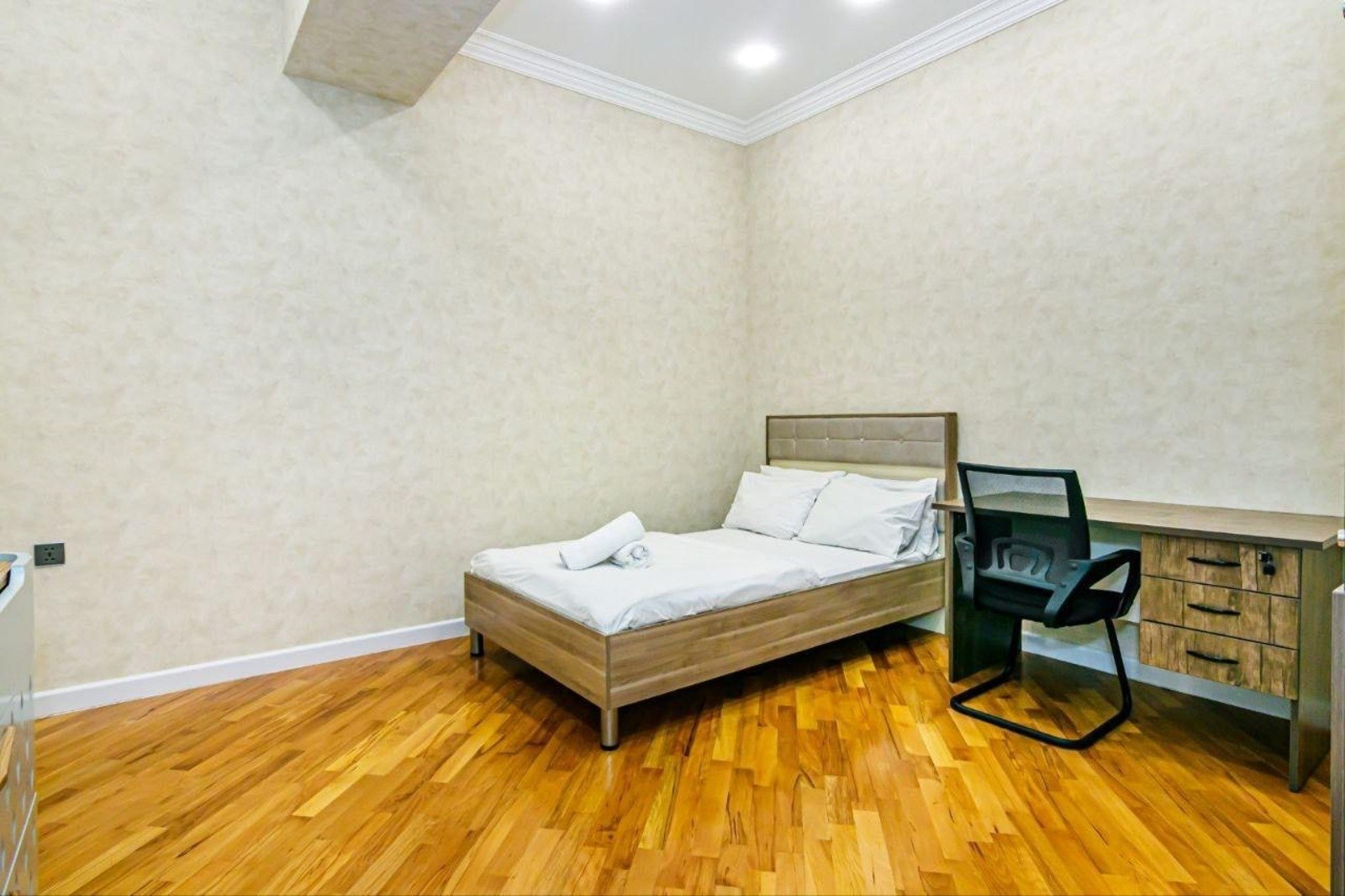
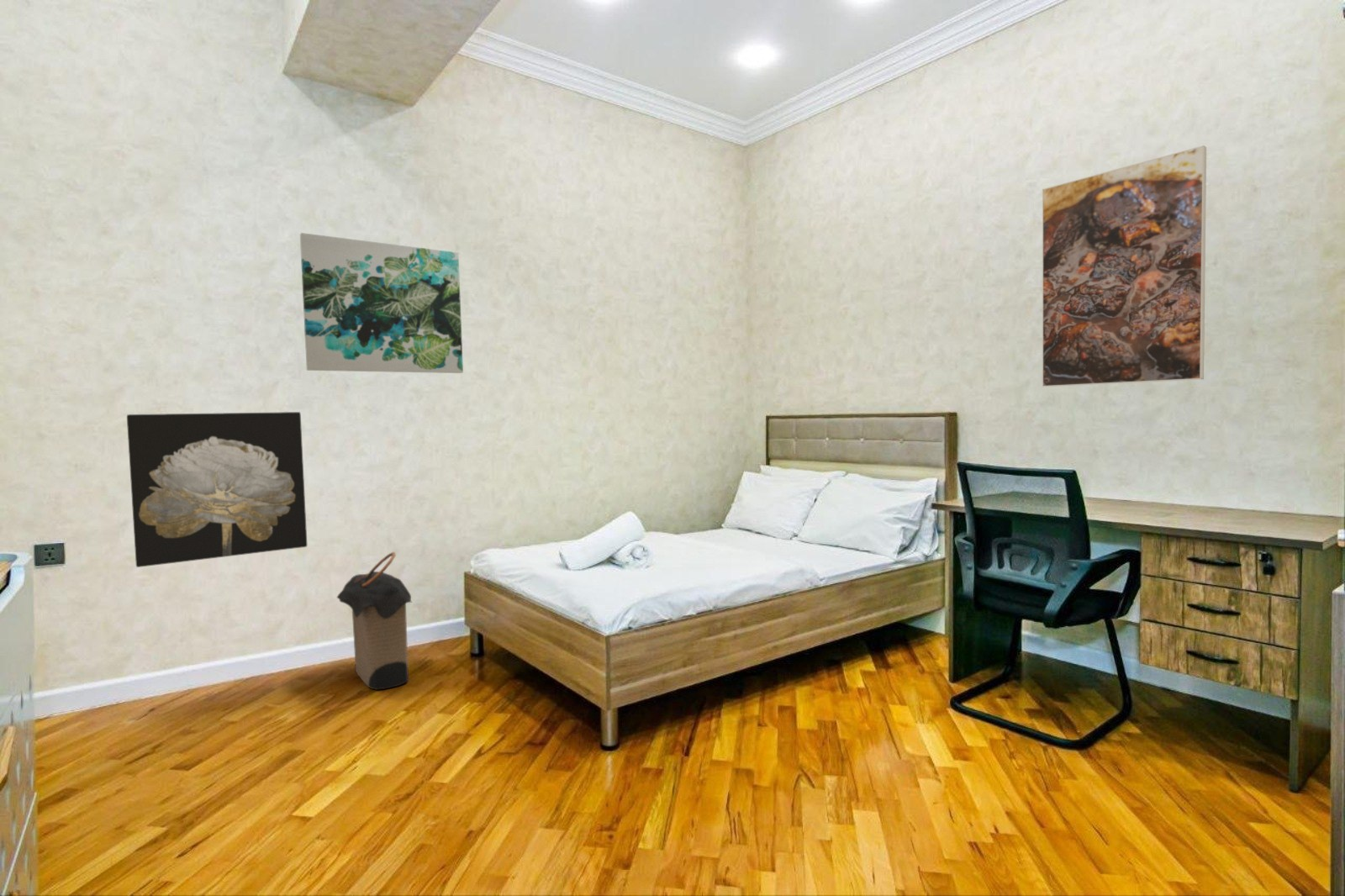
+ laundry hamper [336,551,412,691]
+ wall art [126,411,308,568]
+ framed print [1042,145,1207,387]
+ wall art [299,232,464,374]
